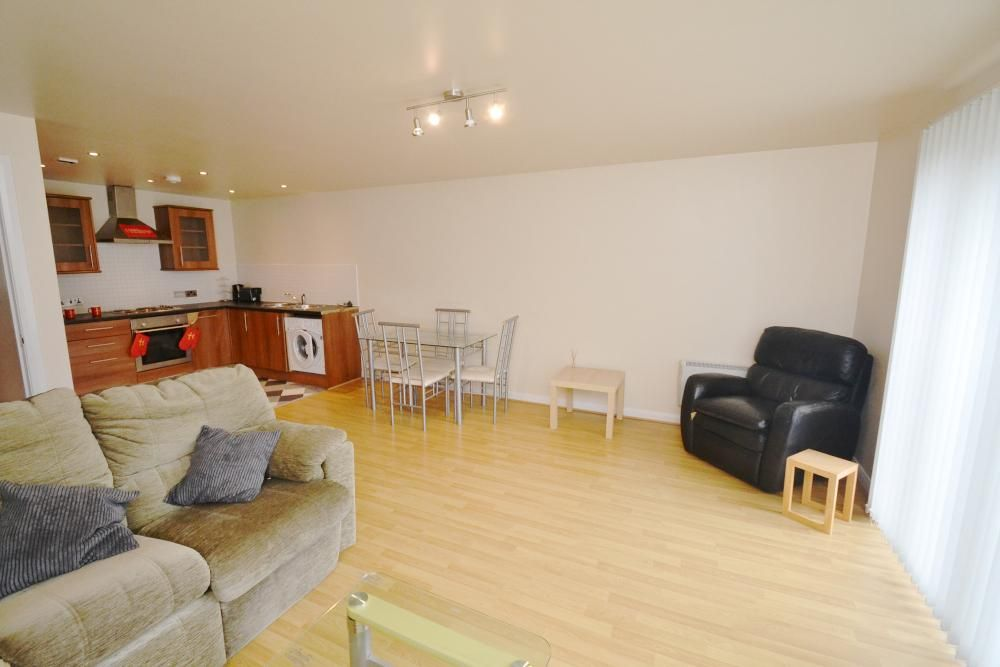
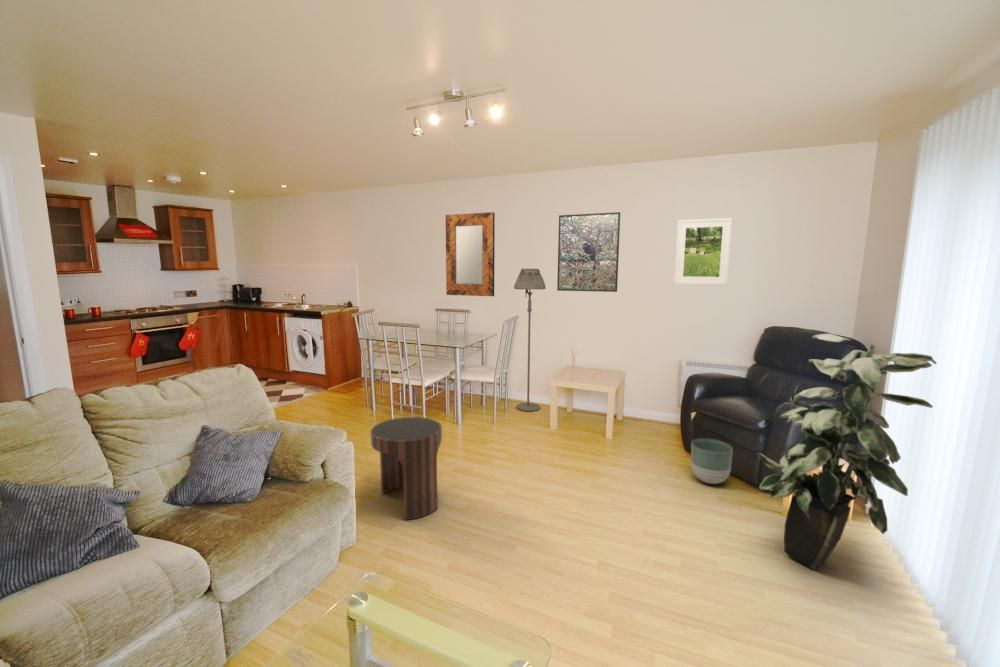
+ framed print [556,211,621,293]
+ home mirror [445,211,496,297]
+ side table [370,416,443,521]
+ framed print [673,217,734,286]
+ planter [690,438,734,485]
+ floor lamp [513,268,547,412]
+ indoor plant [756,333,938,571]
